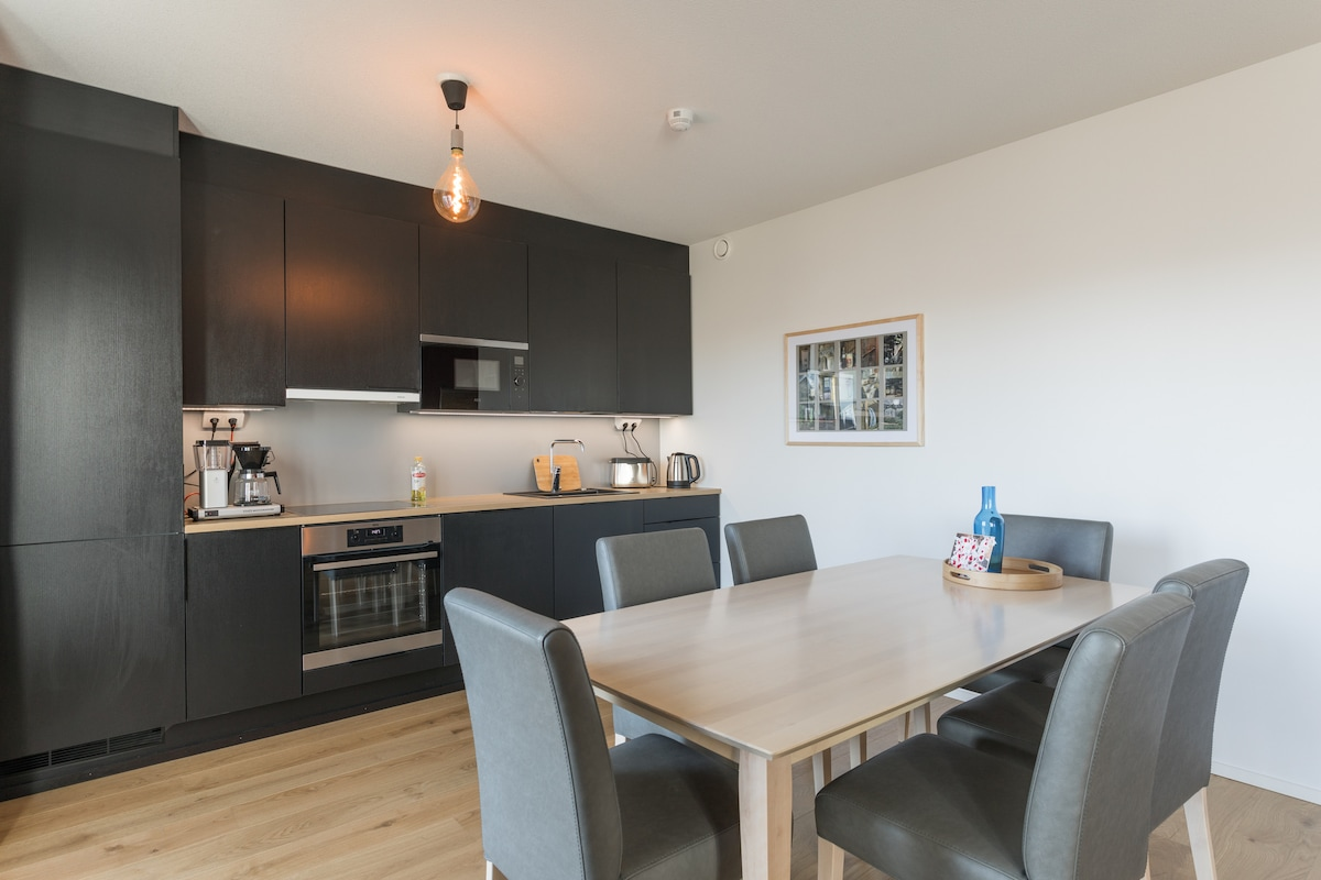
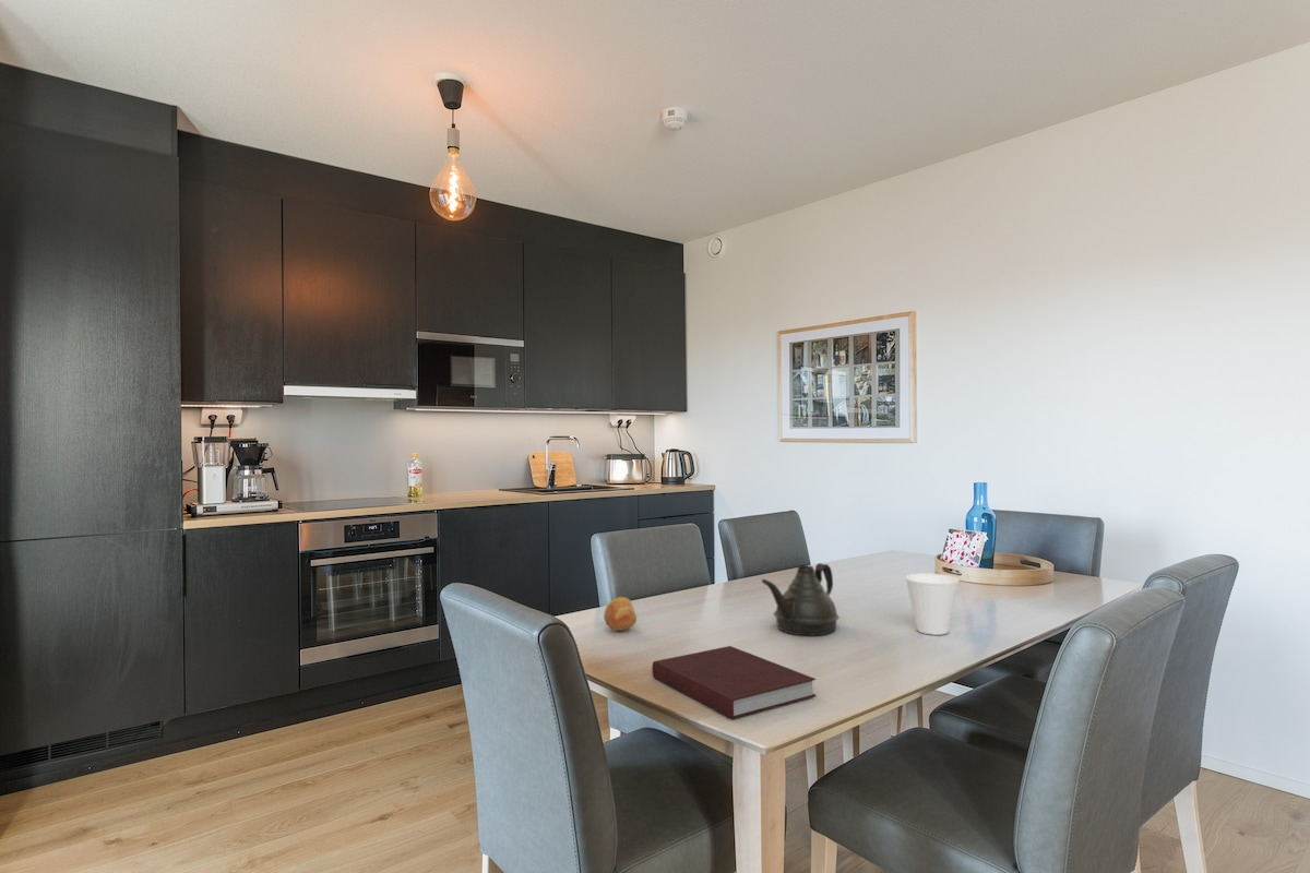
+ cup [904,573,961,636]
+ fruit [603,596,638,632]
+ notebook [652,645,818,719]
+ teapot [761,562,841,636]
